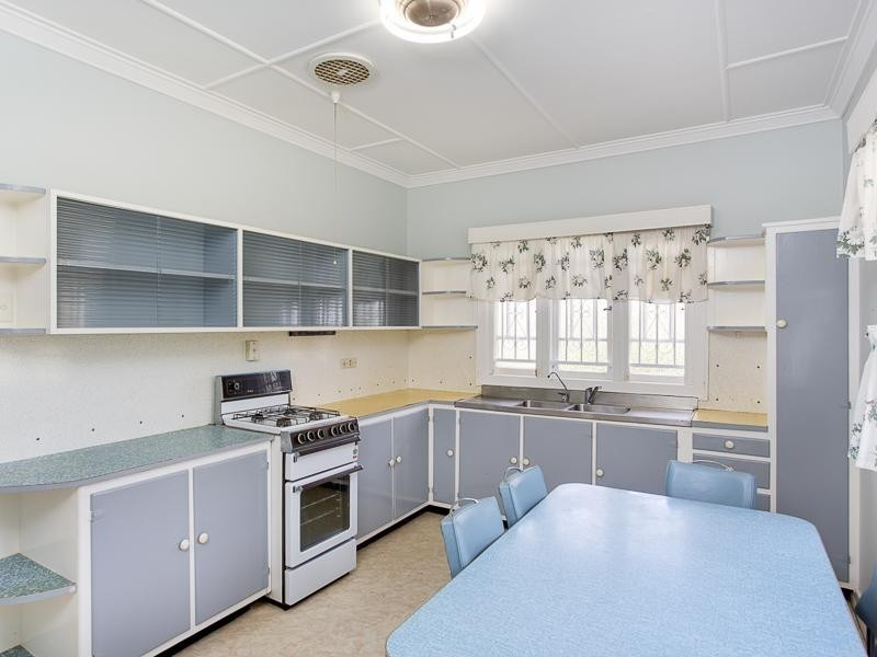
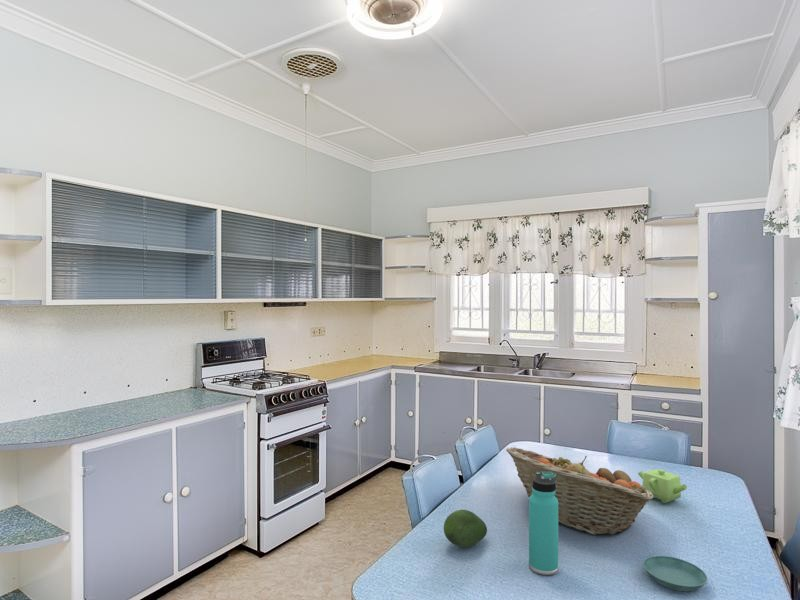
+ fruit [443,509,488,548]
+ fruit basket [505,446,654,536]
+ saucer [642,555,708,592]
+ teapot [637,468,688,504]
+ thermos bottle [528,471,559,576]
